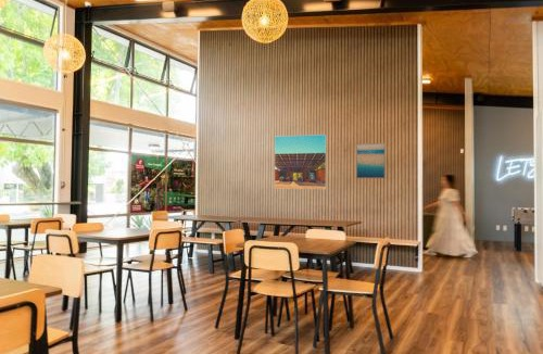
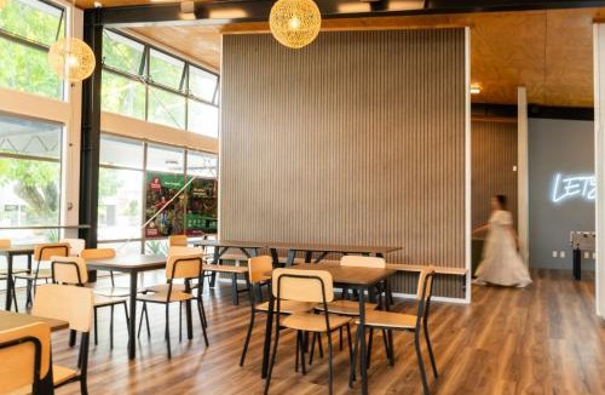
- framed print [274,134,327,190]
- wall art [355,142,387,179]
